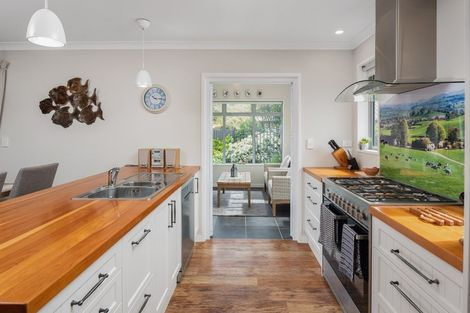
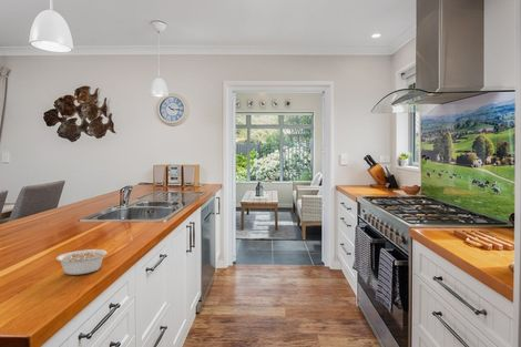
+ legume [55,248,113,276]
